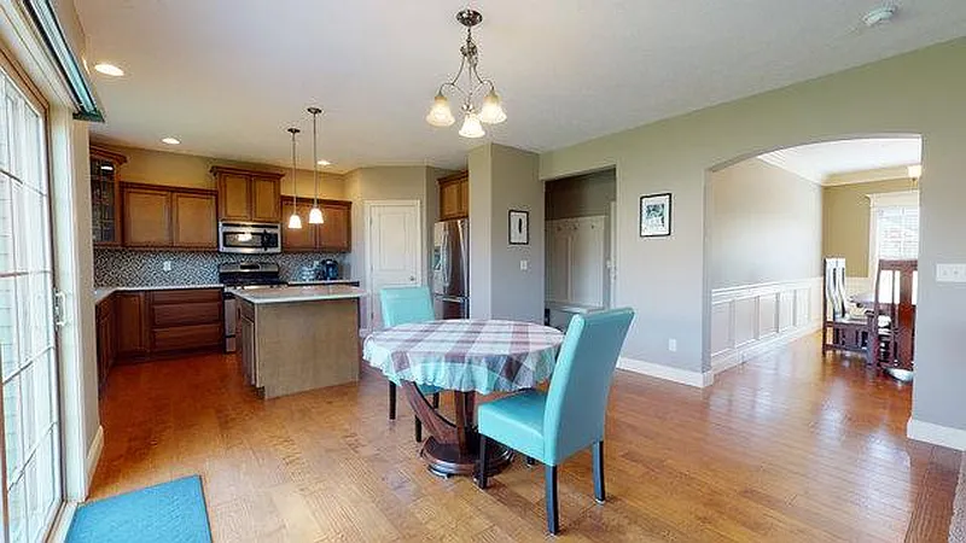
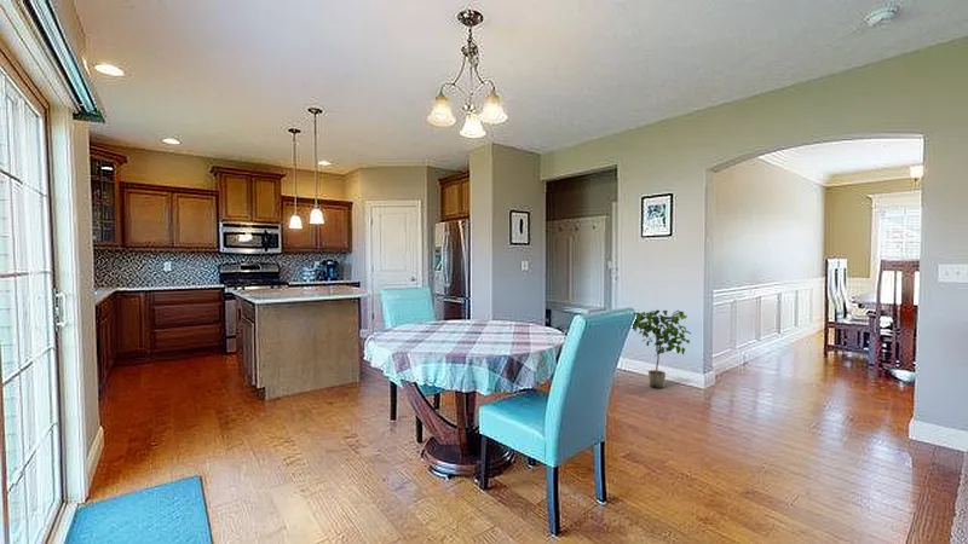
+ potted plant [630,308,692,390]
